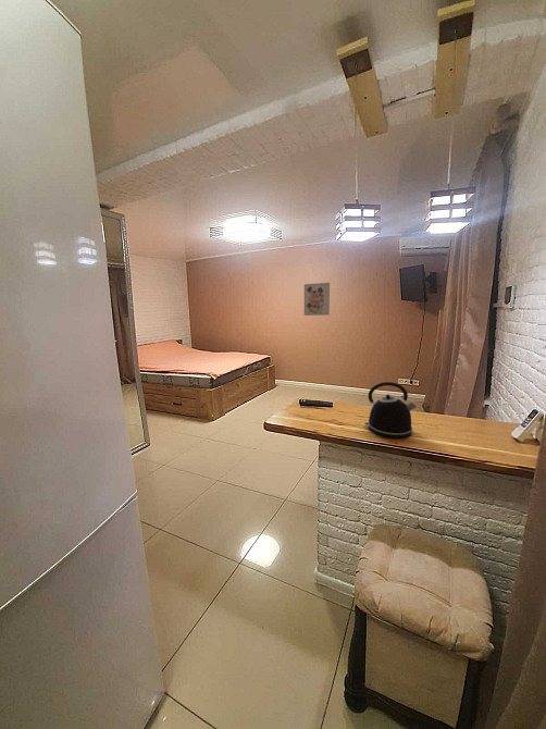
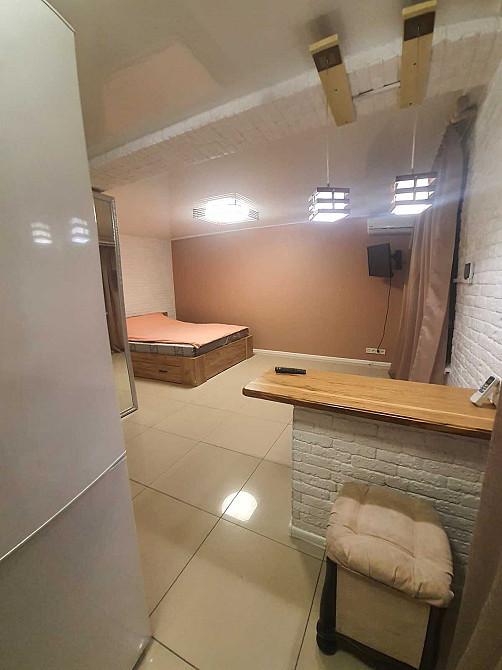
- wall art [303,282,331,317]
- kettle [364,381,418,440]
